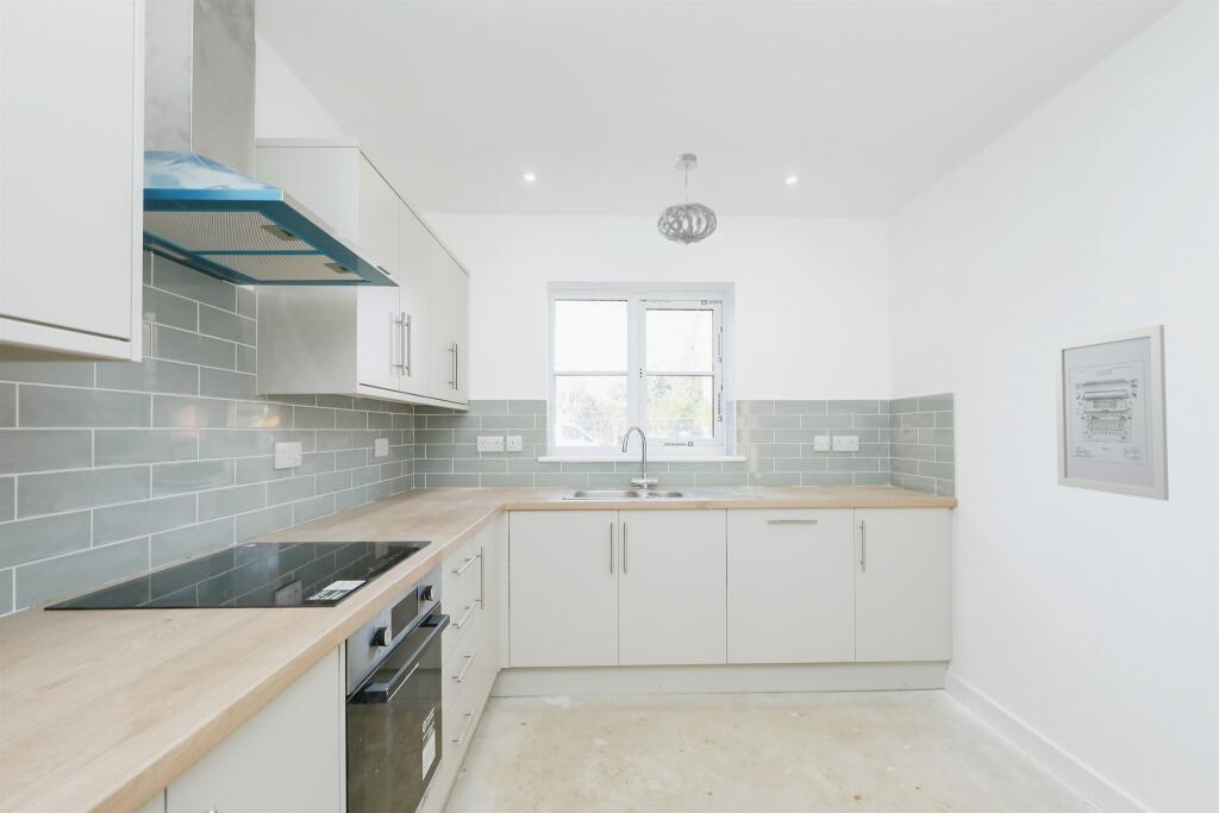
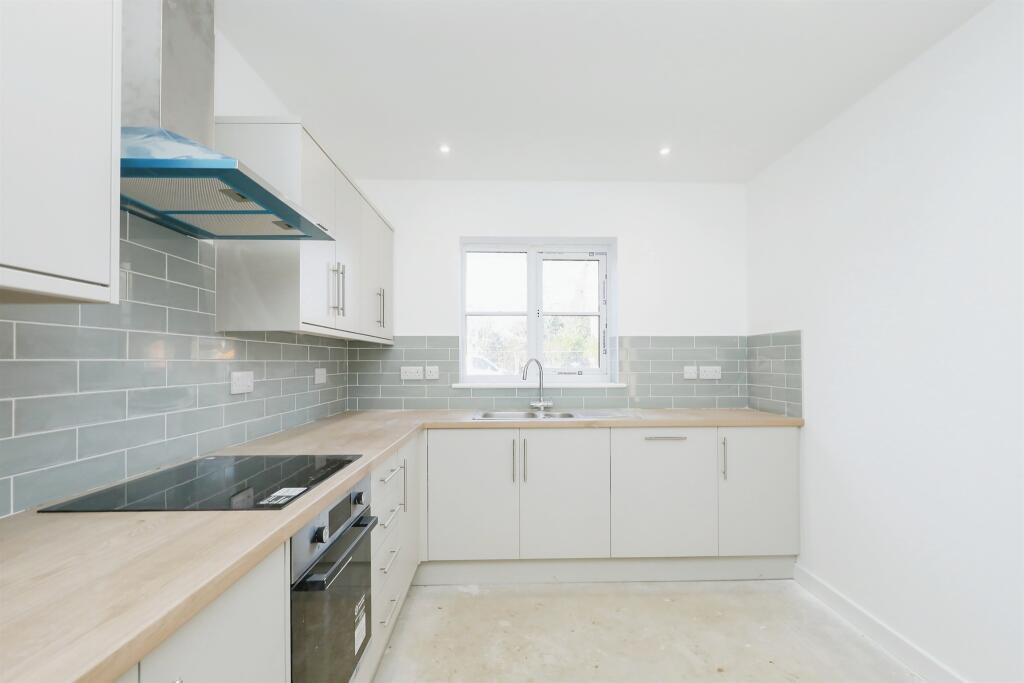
- wall art [1054,324,1170,502]
- pendant light [656,152,718,246]
